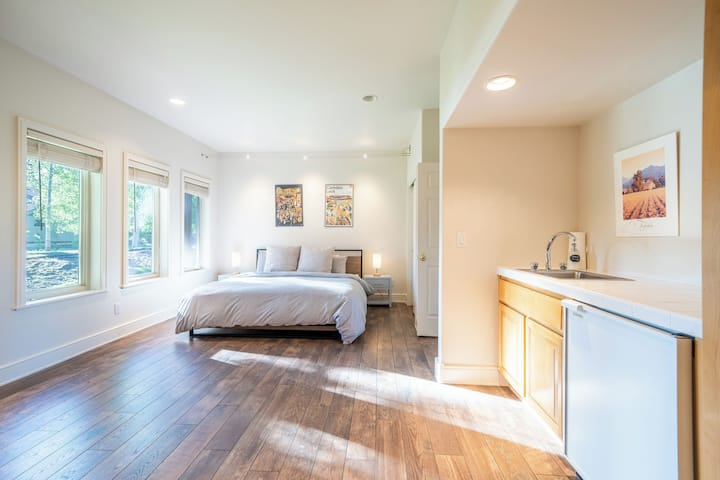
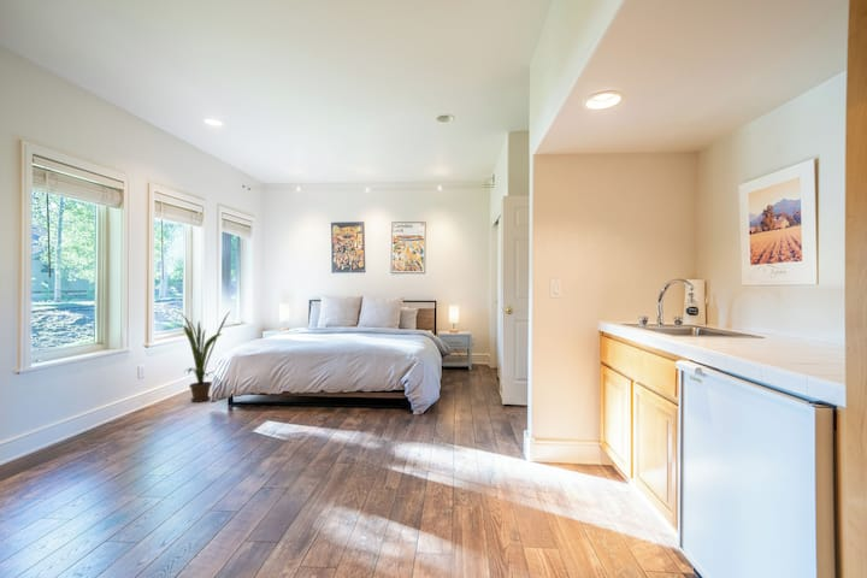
+ house plant [176,311,231,403]
